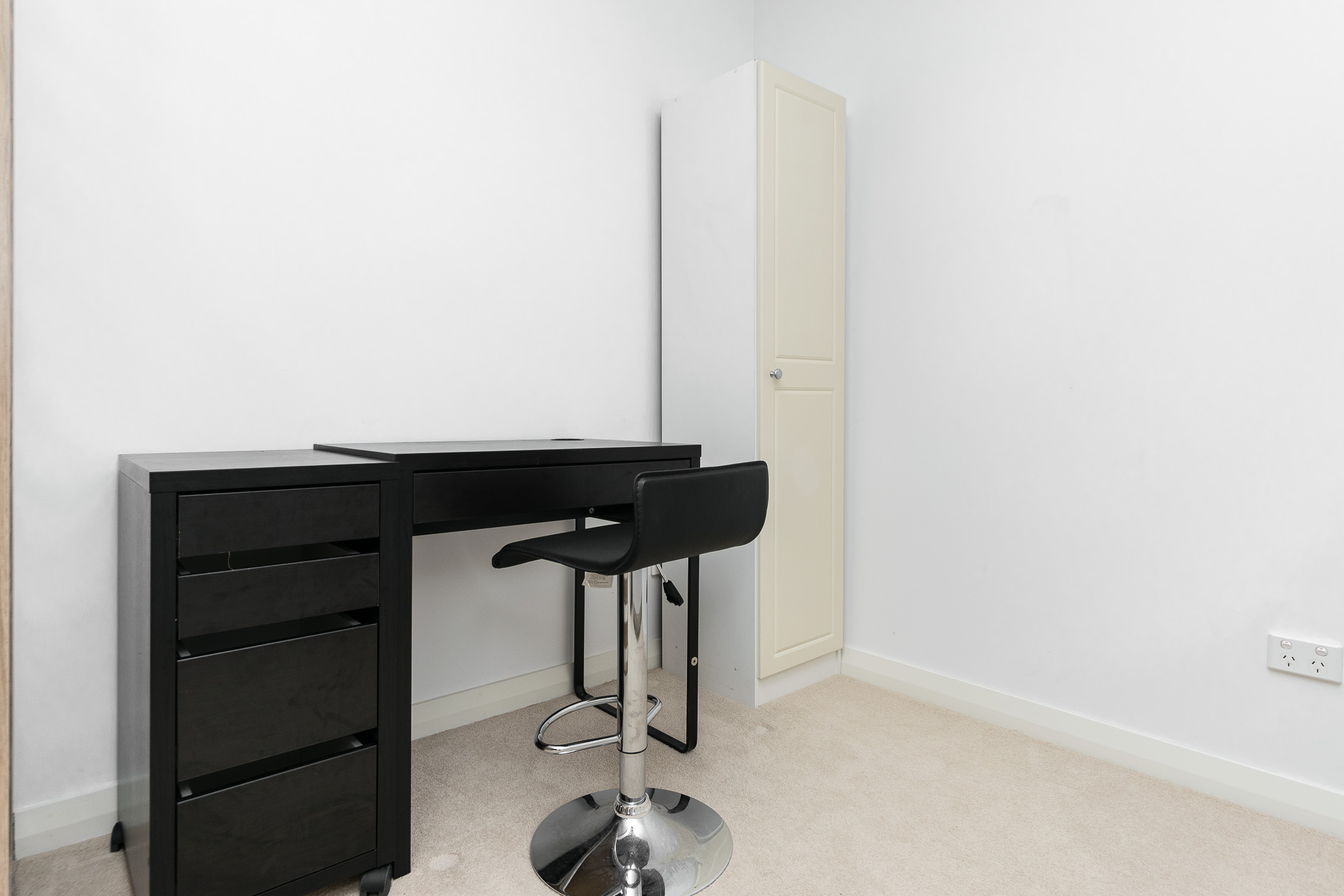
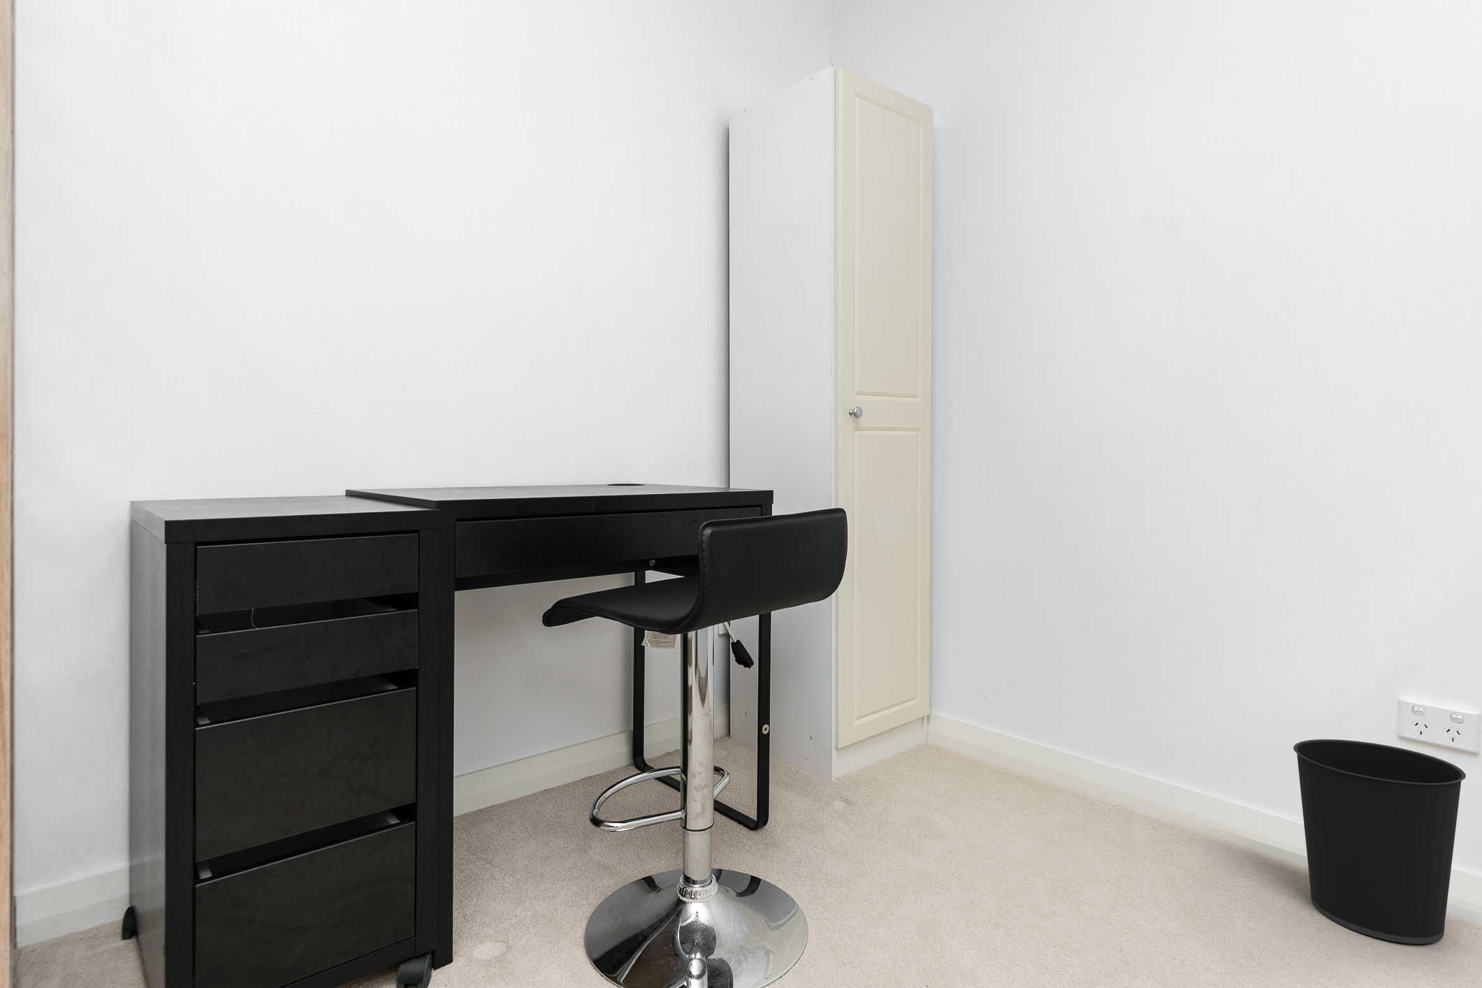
+ wastebasket [1292,739,1467,945]
